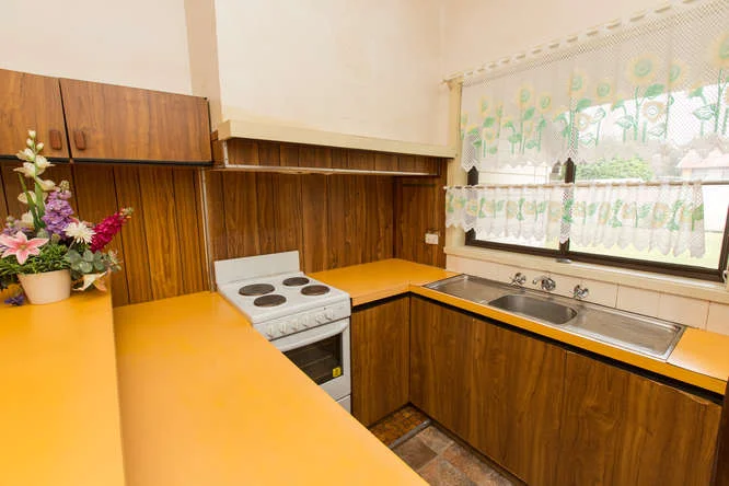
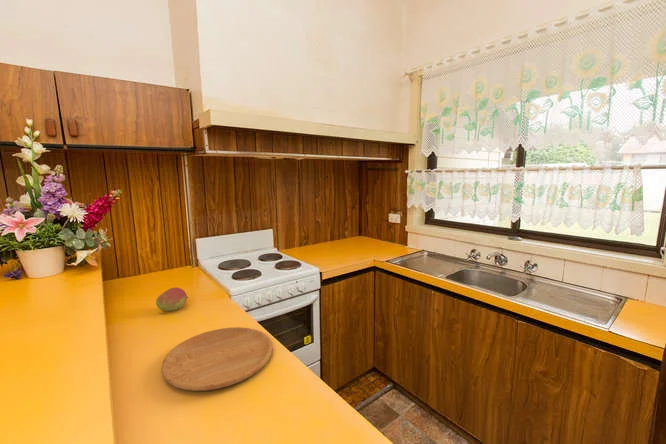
+ fruit [155,286,189,312]
+ cutting board [160,326,273,392]
